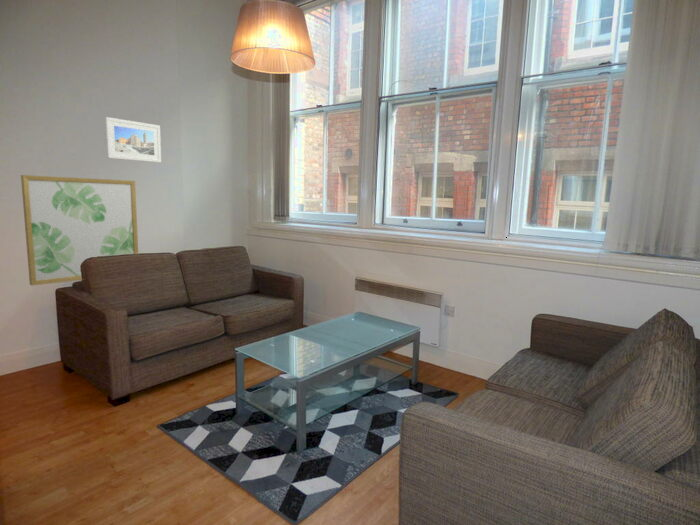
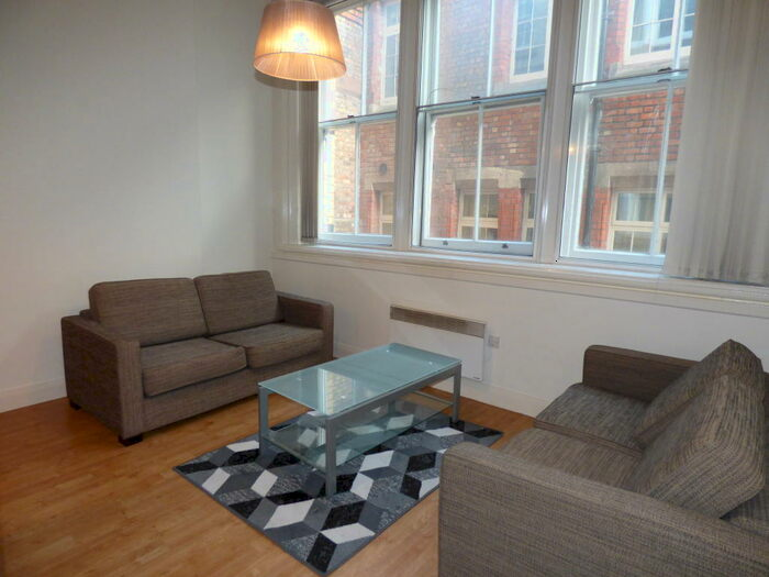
- wall art [20,174,139,287]
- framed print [104,116,162,164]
